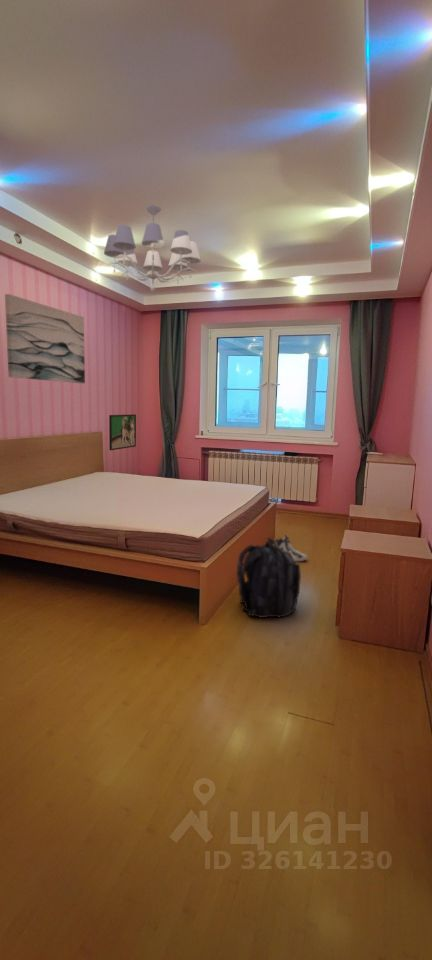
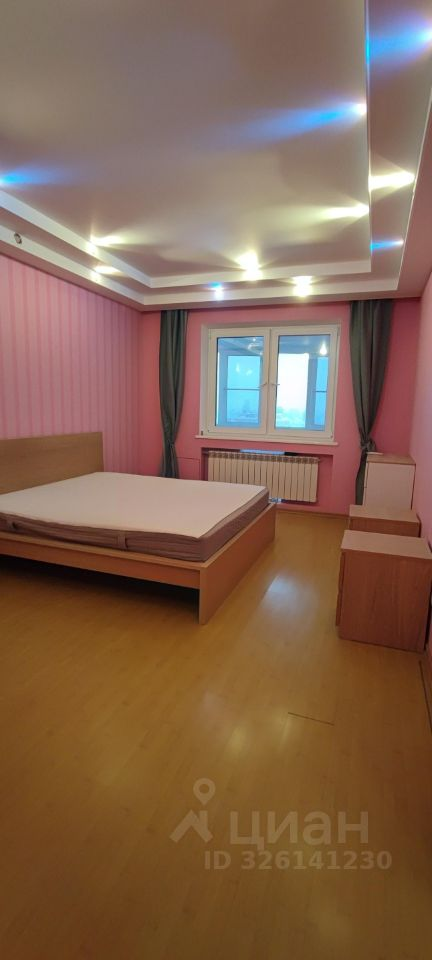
- chandelier [103,204,202,293]
- sneaker [273,534,308,562]
- wall art [4,293,86,384]
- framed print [108,413,137,451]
- backpack [236,537,302,619]
